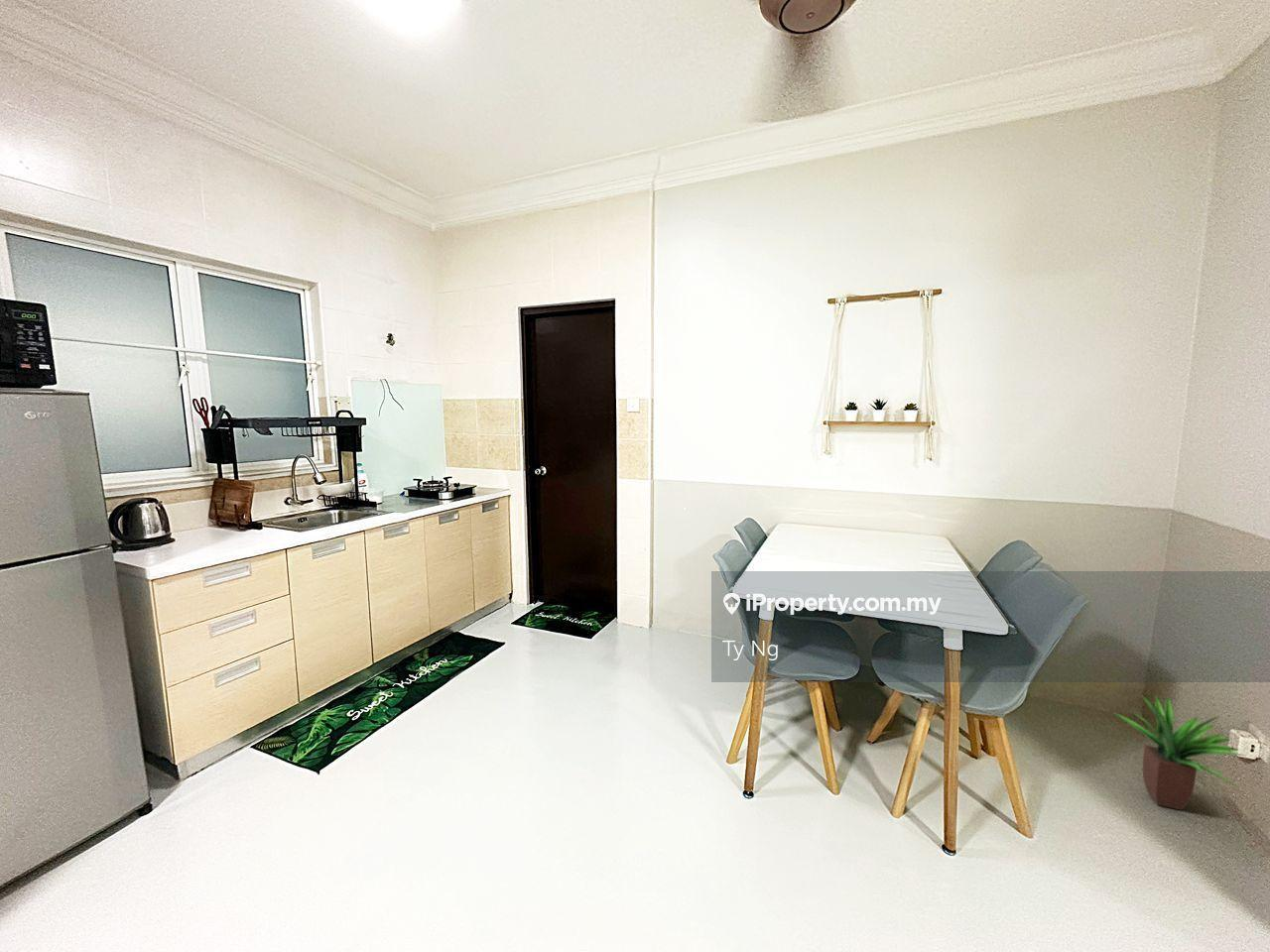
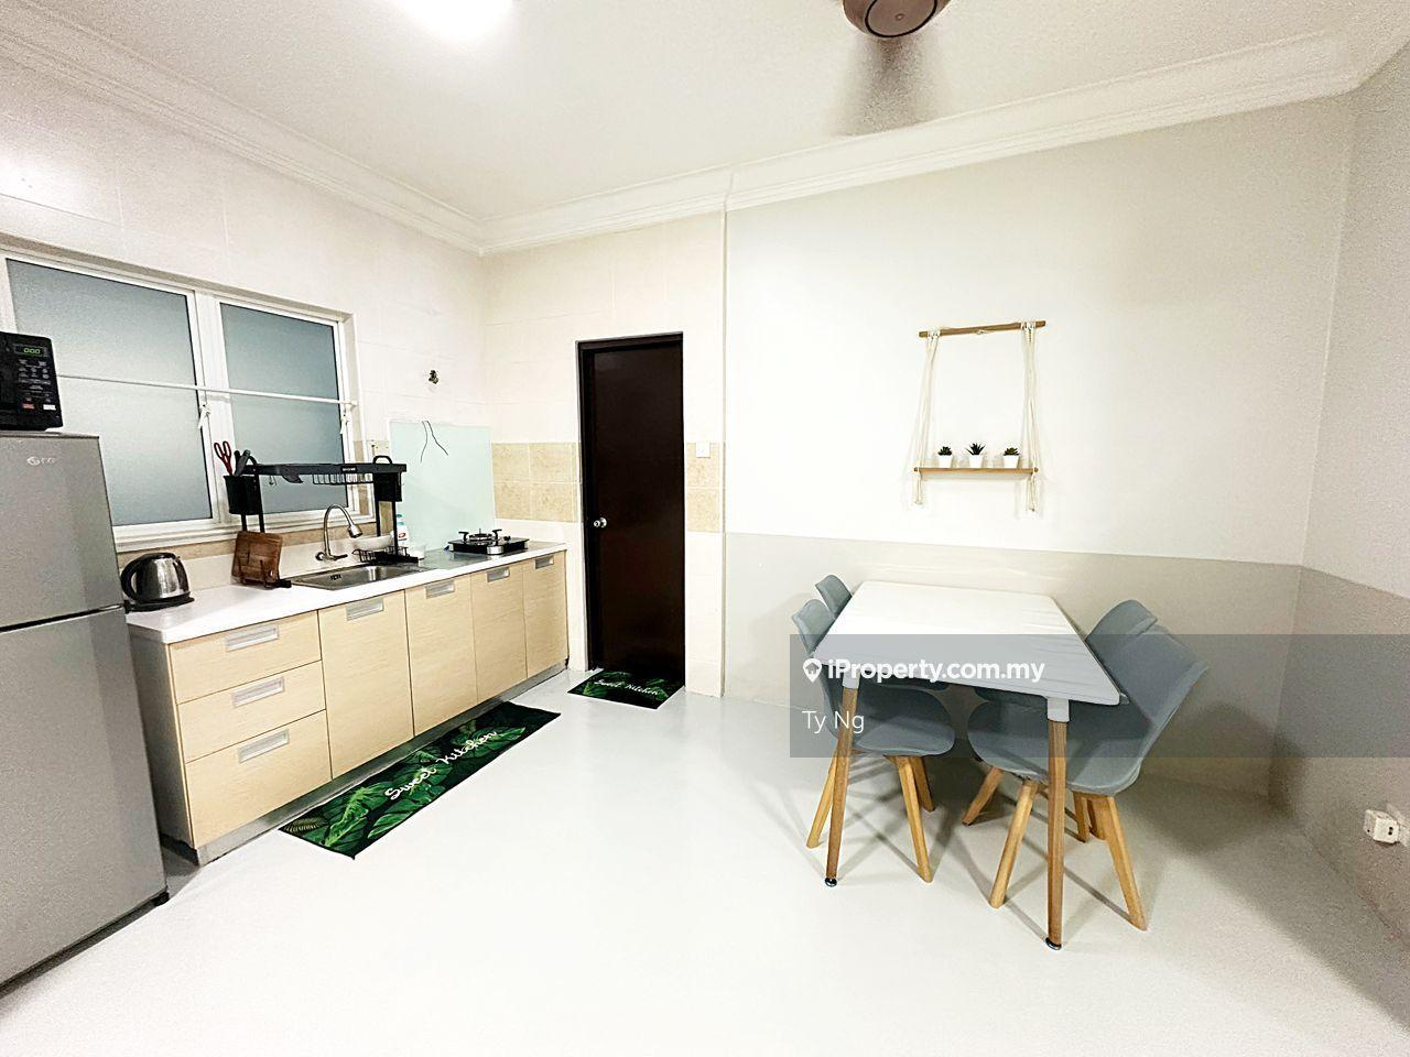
- potted plant [1111,693,1245,811]
